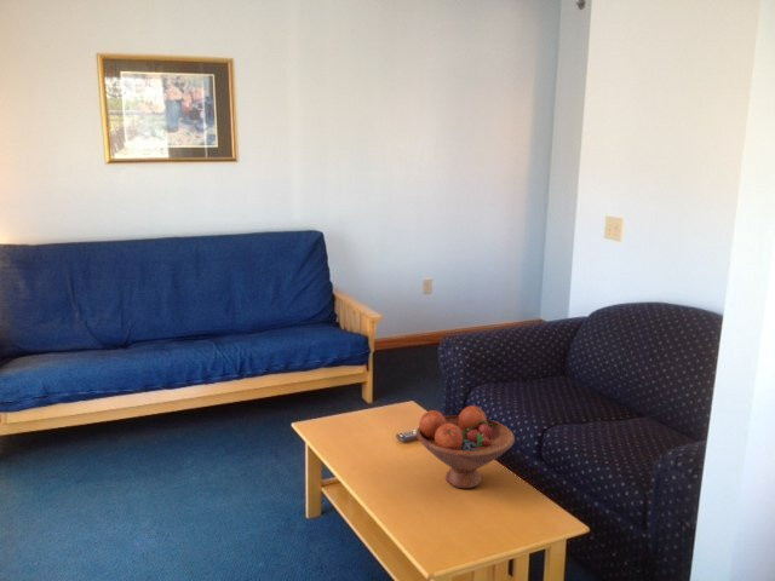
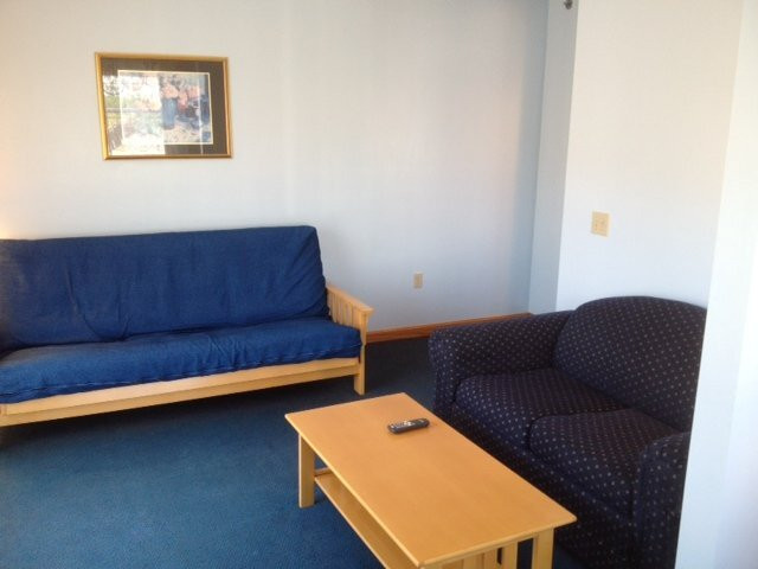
- fruit bowl [415,404,516,489]
